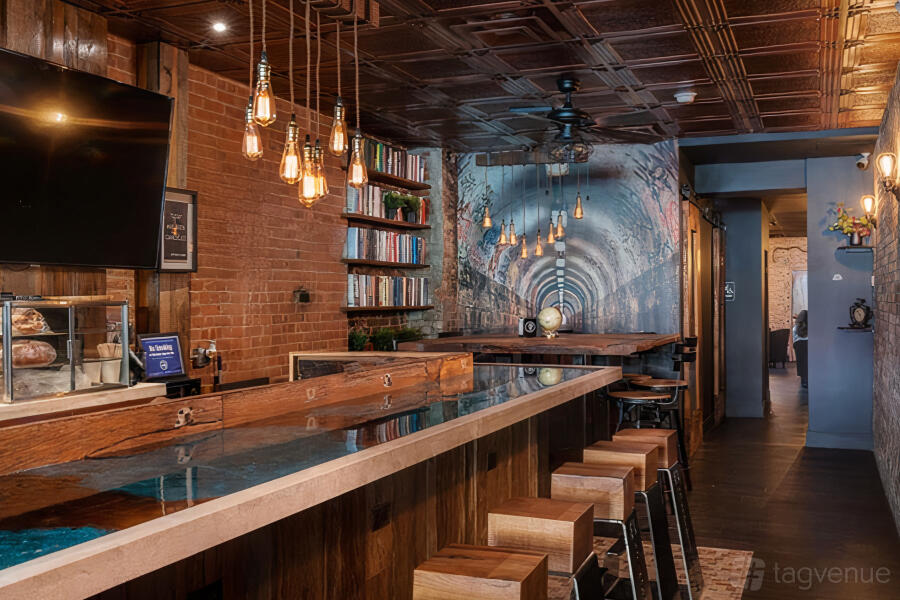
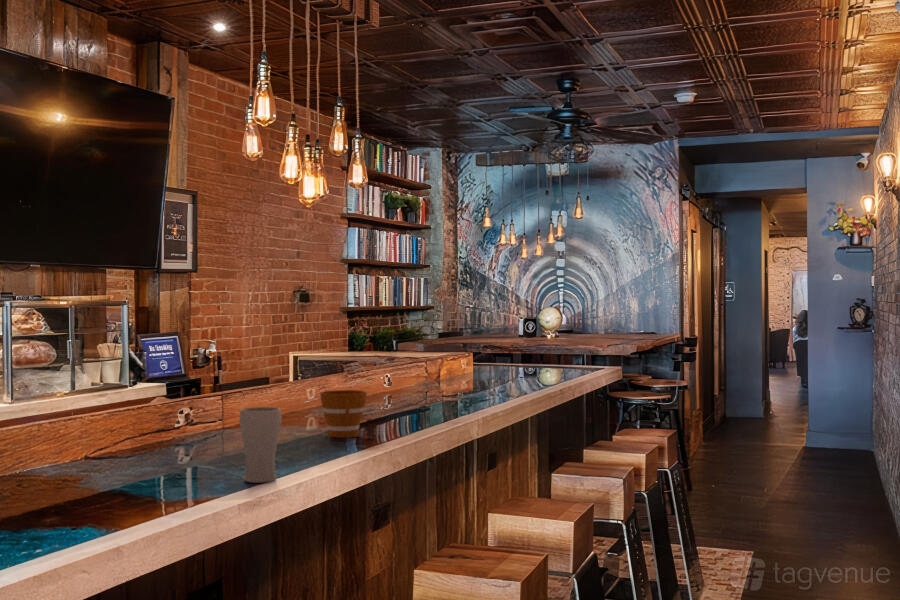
+ drinking glass [238,406,283,484]
+ cup [319,389,368,439]
